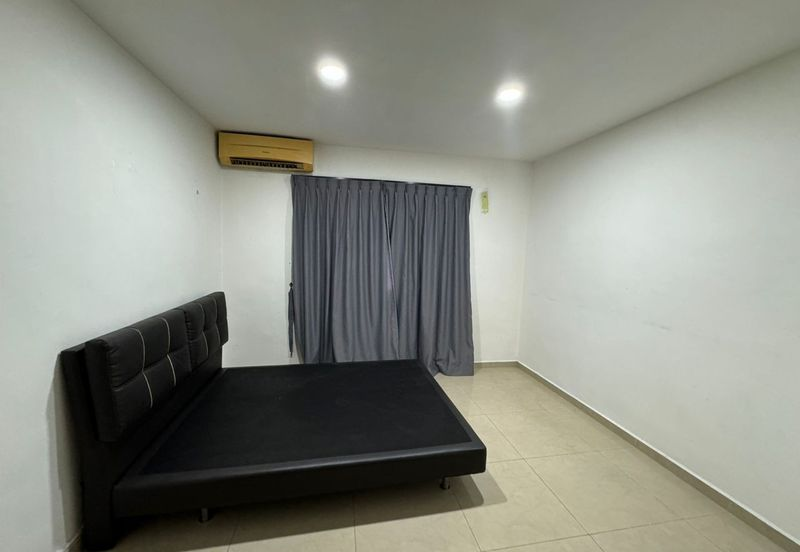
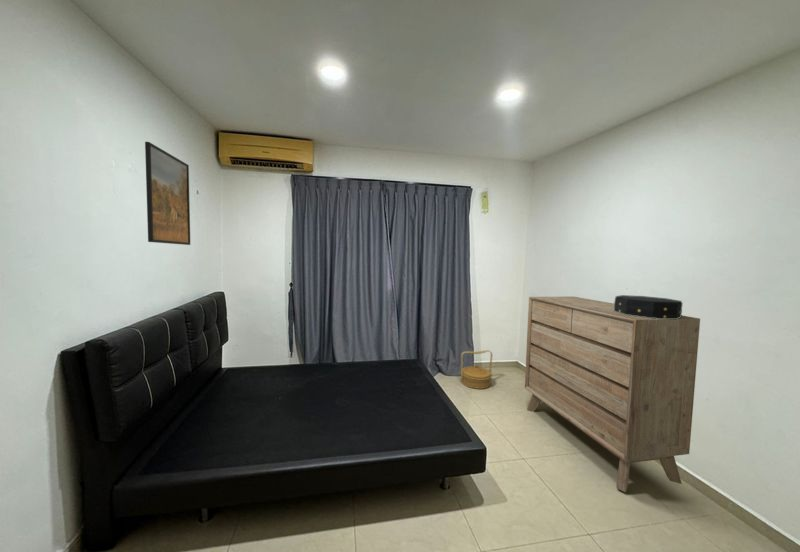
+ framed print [144,141,191,246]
+ decorative box [613,294,684,319]
+ basket [460,349,493,390]
+ dresser [524,296,701,493]
